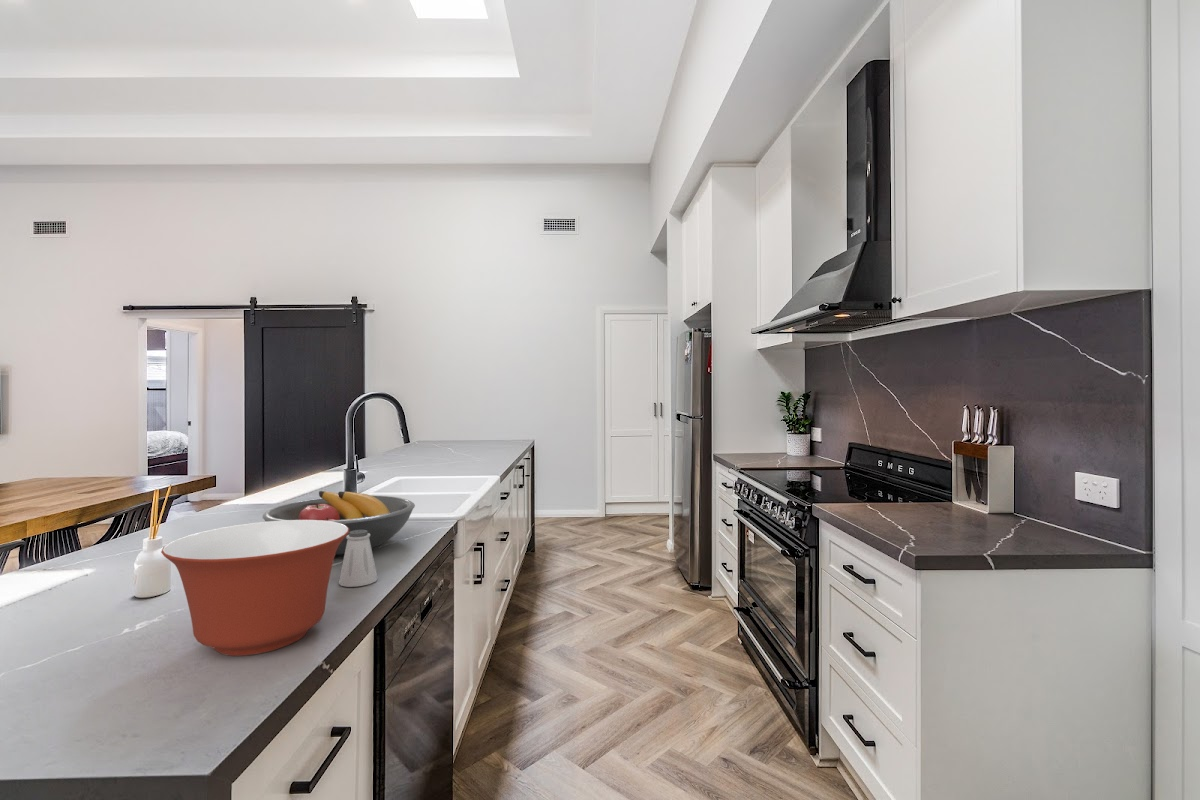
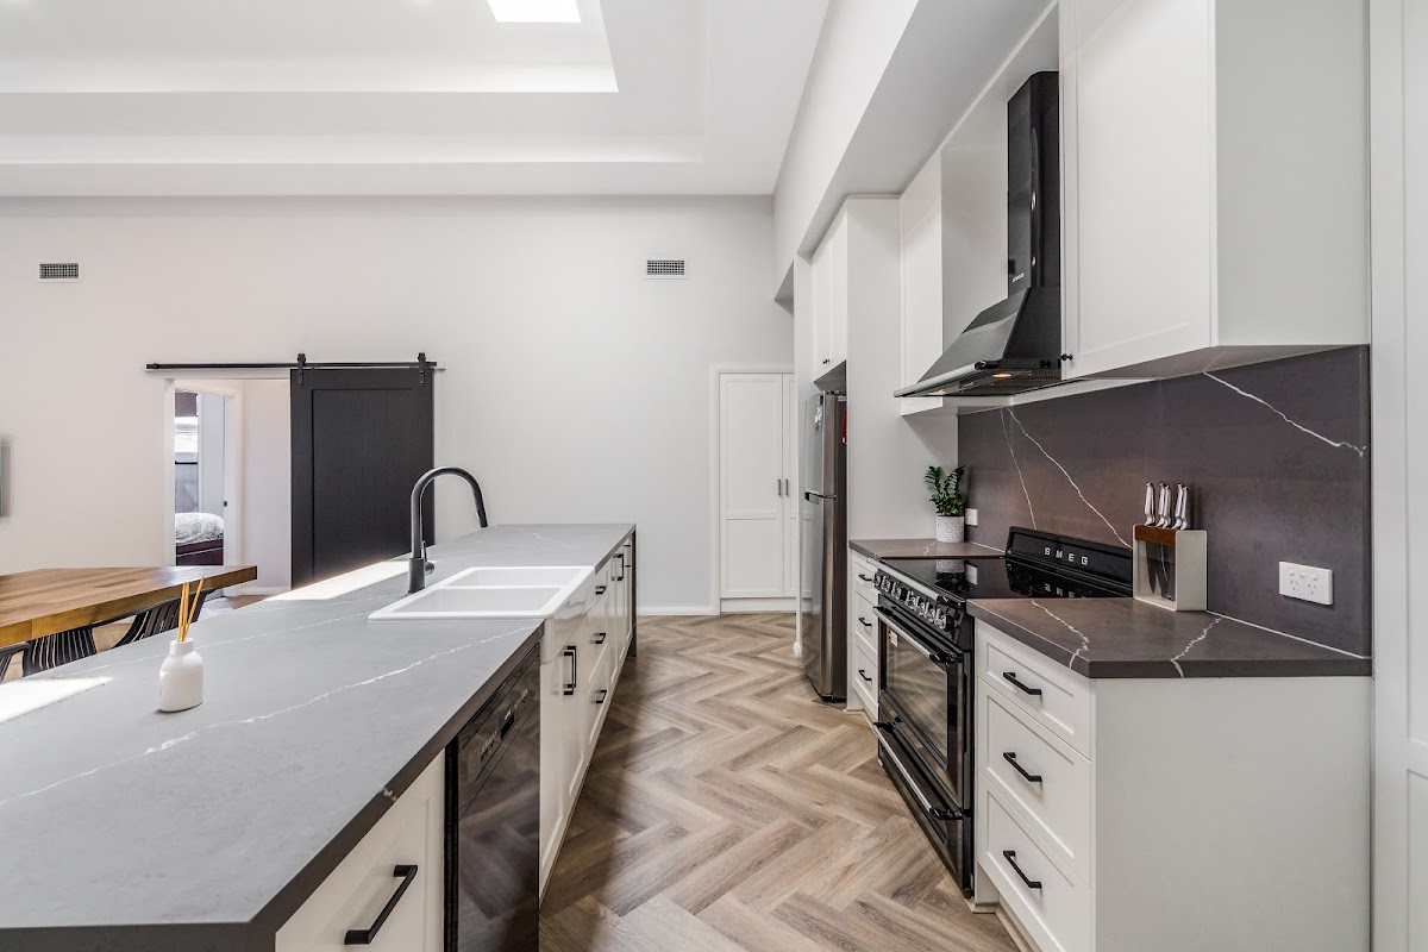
- fruit bowl [262,490,416,556]
- saltshaker [338,530,379,588]
- mixing bowl [160,520,349,657]
